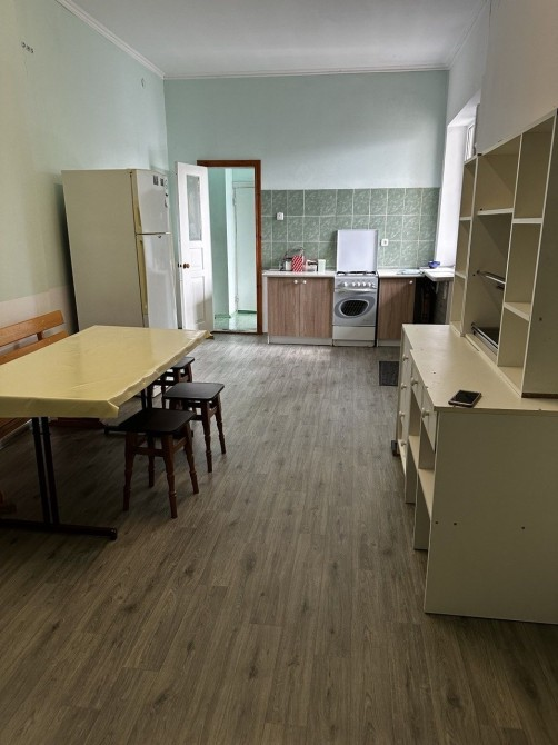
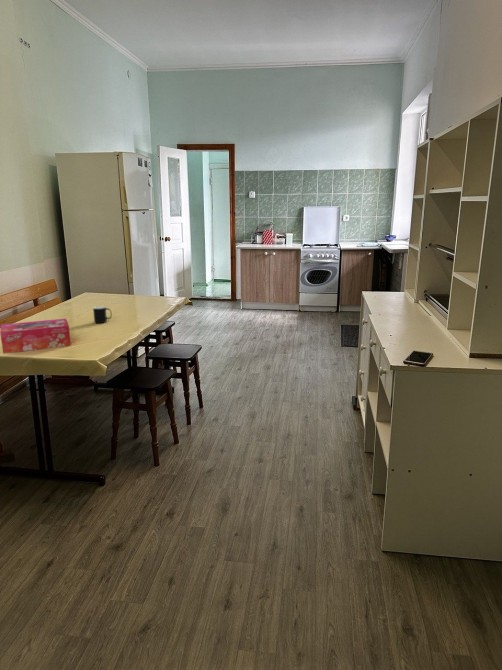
+ cup [92,305,113,324]
+ tissue box [0,317,72,354]
